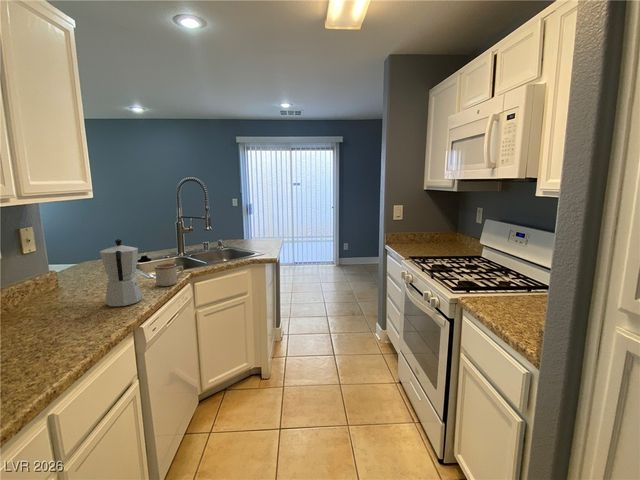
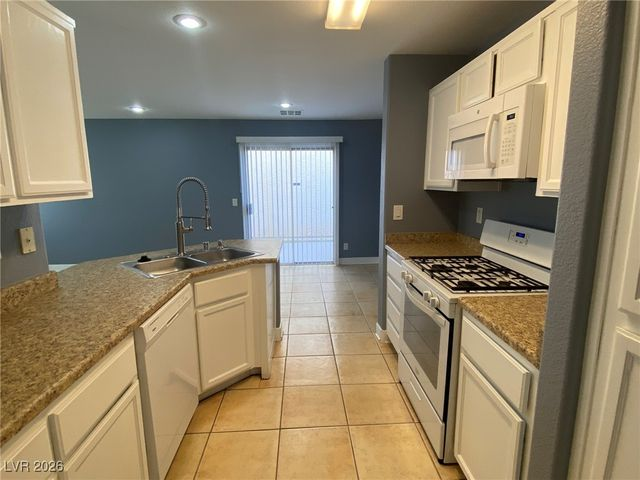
- mug [154,262,184,287]
- moka pot [99,238,143,307]
